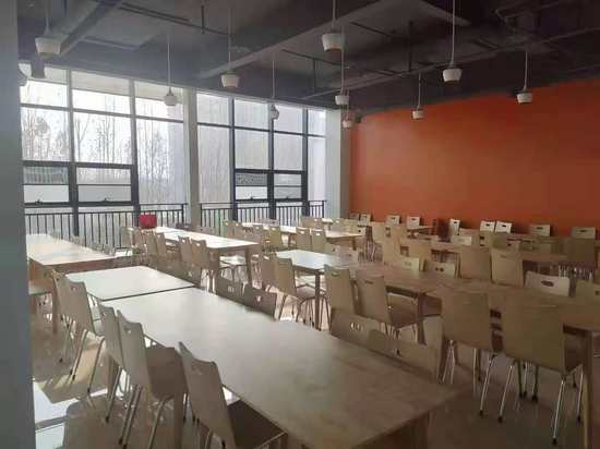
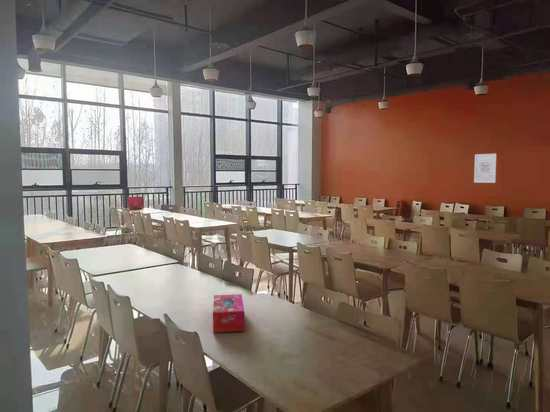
+ wall art [473,153,497,184]
+ tissue box [212,293,245,334]
